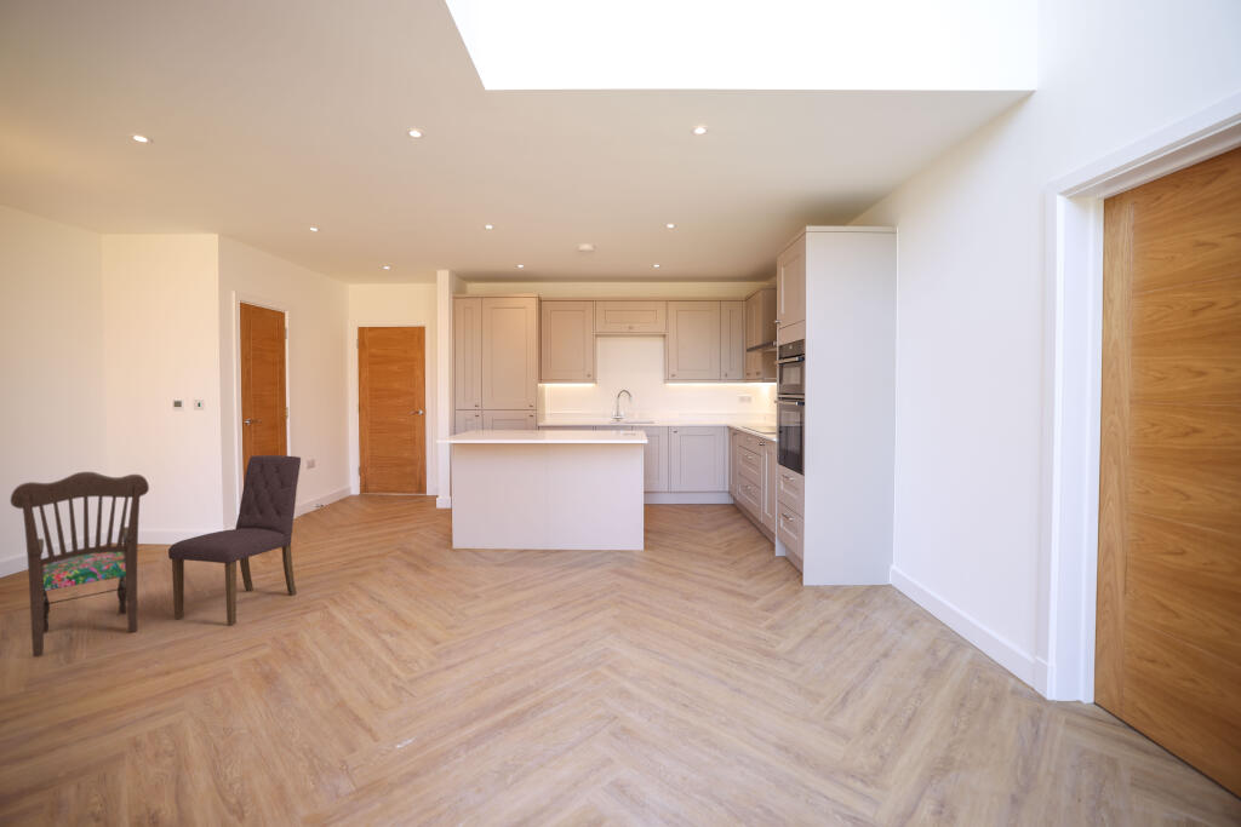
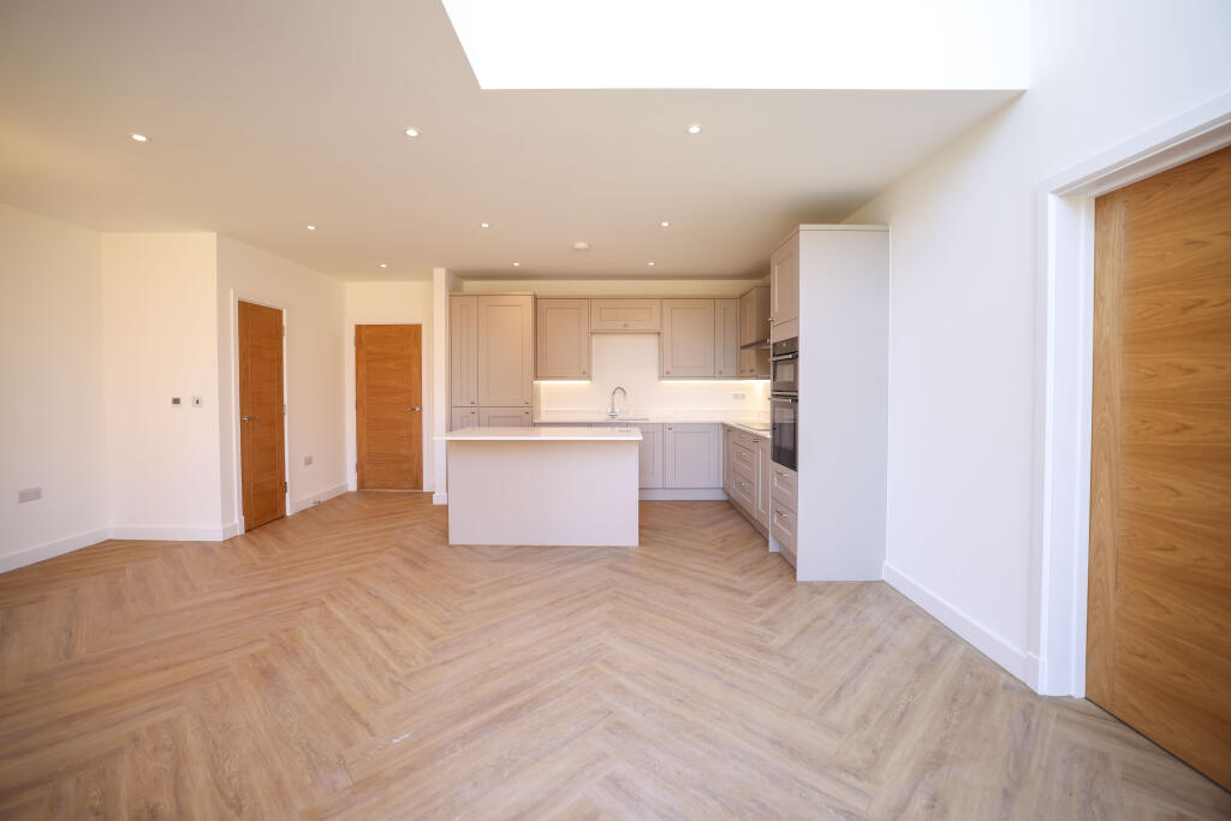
- dining chair [10,471,150,657]
- dining chair [167,454,302,626]
